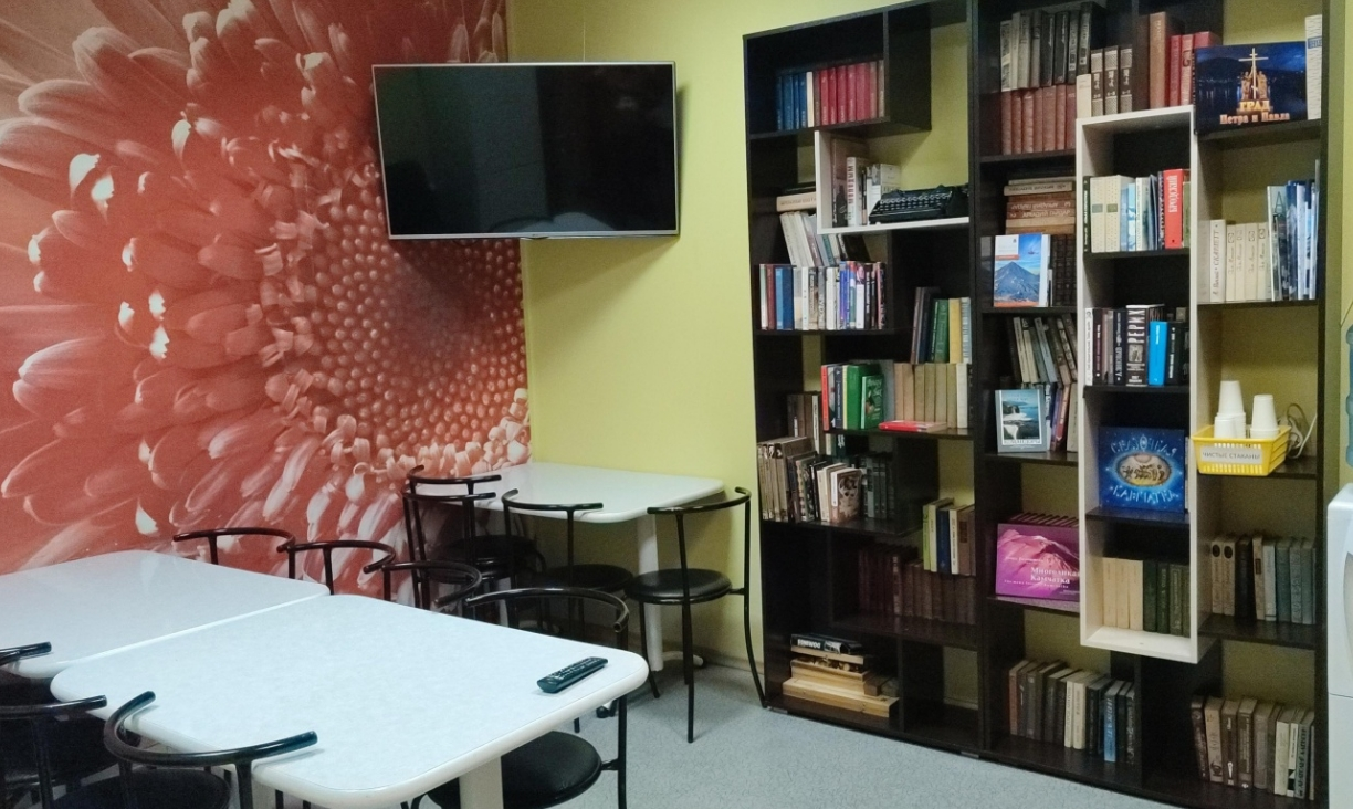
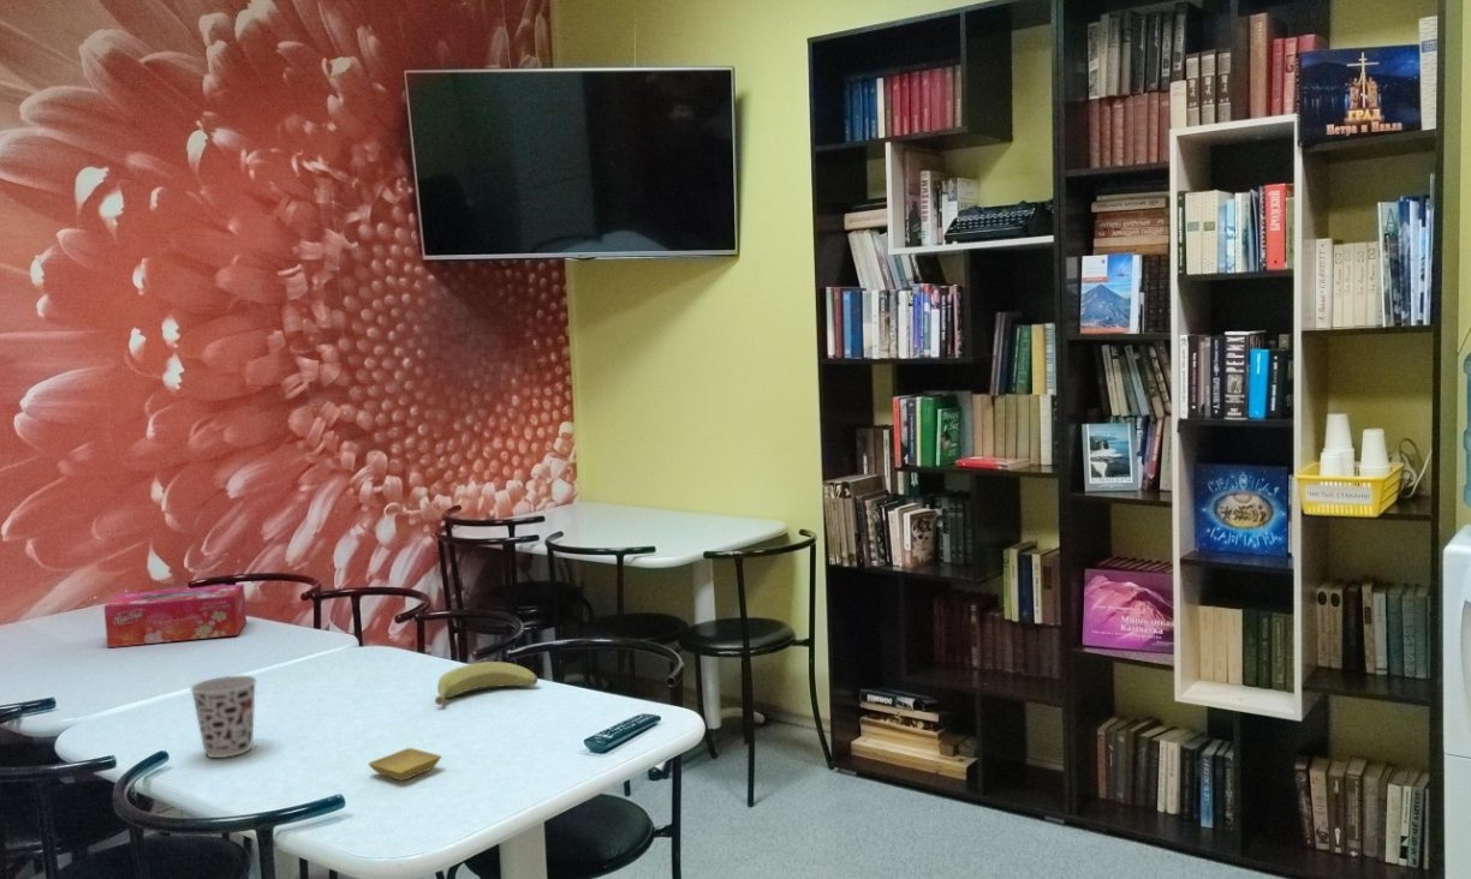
+ cup [189,675,258,759]
+ tissue box [103,582,248,648]
+ banana [434,660,538,706]
+ saucer [367,747,442,782]
